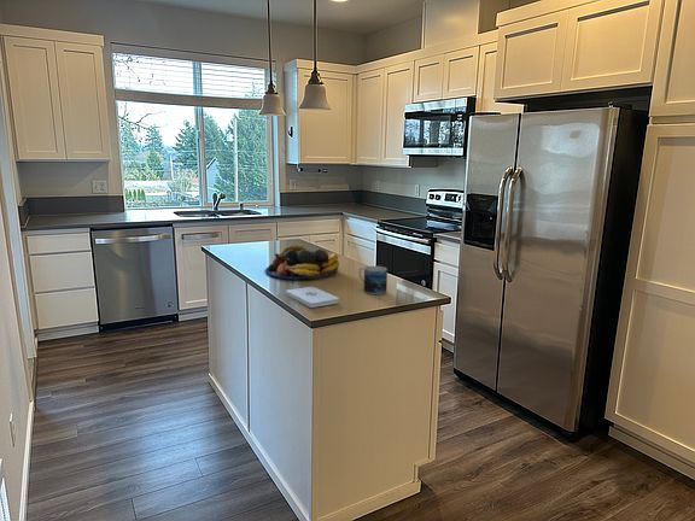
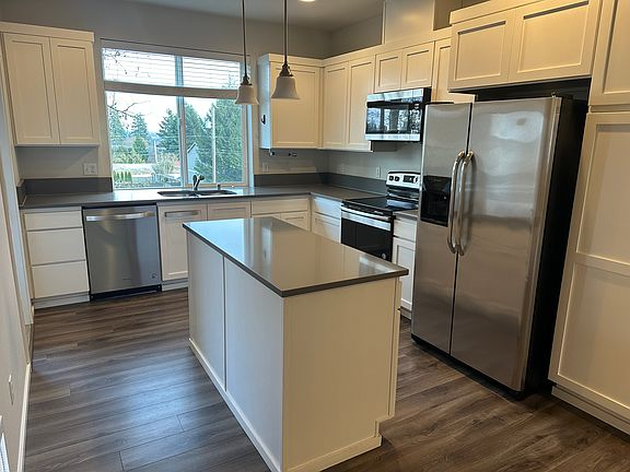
- notepad [284,286,340,309]
- fruit bowl [263,244,340,280]
- mug [357,265,389,295]
